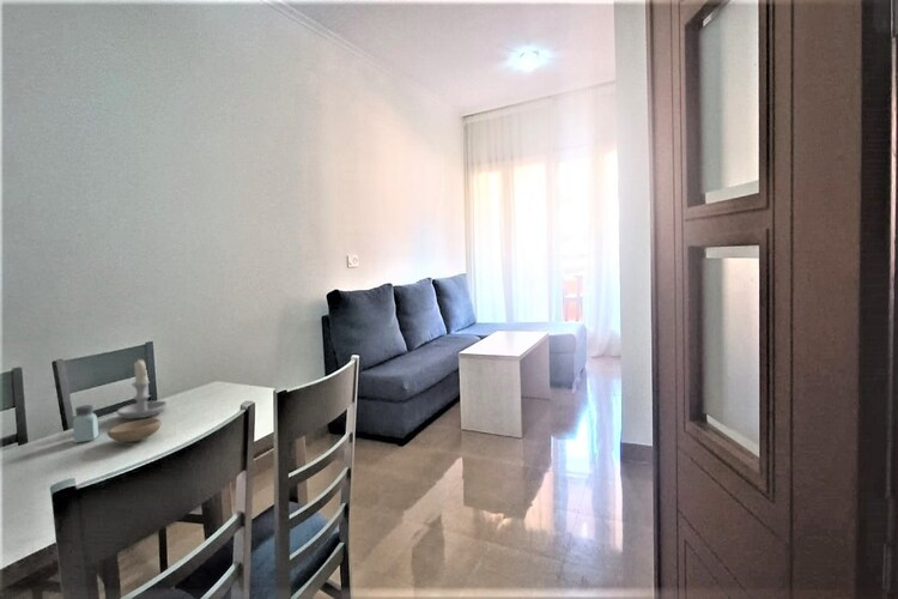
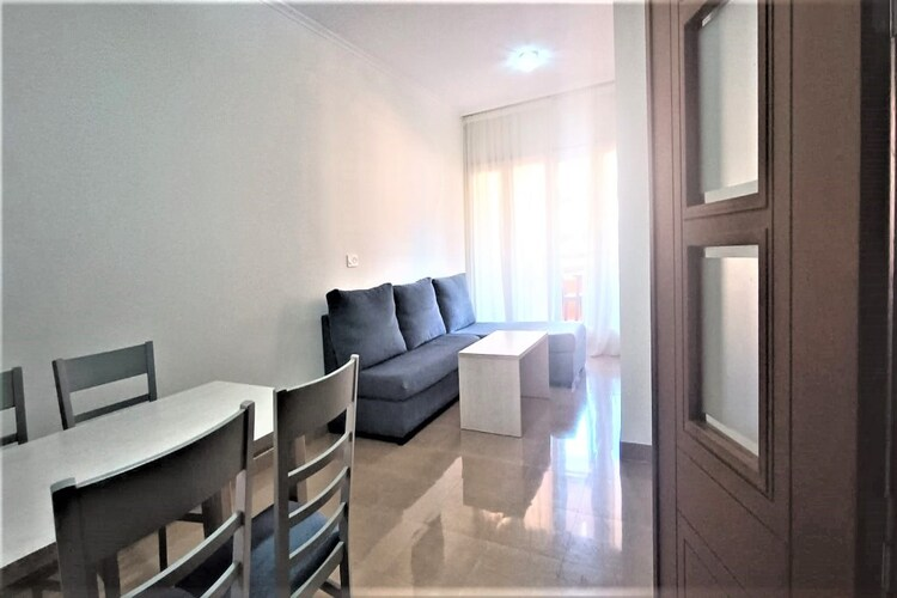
- saltshaker [72,404,99,443]
- candle [116,357,168,420]
- bowl [105,417,163,443]
